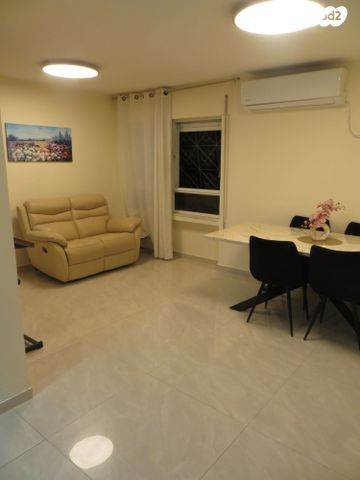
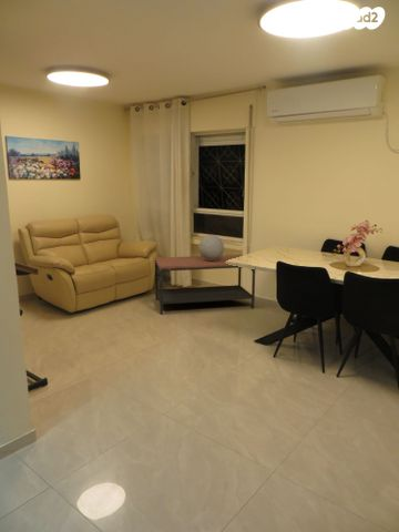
+ coffee table [154,254,256,315]
+ decorative sphere [197,234,225,260]
